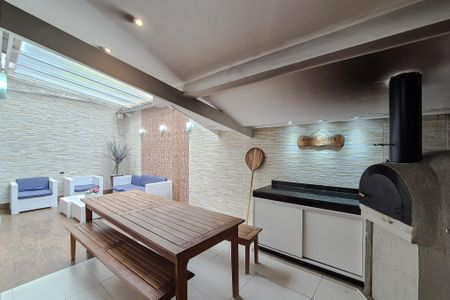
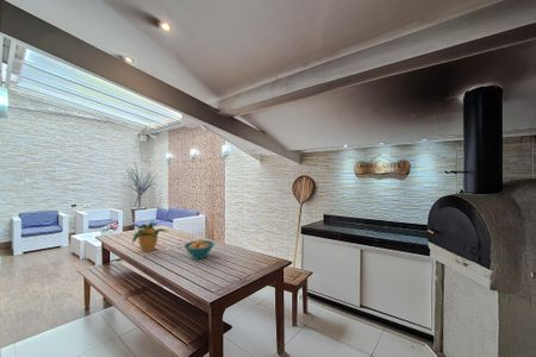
+ fruit bowl [182,238,216,259]
+ potted plant [131,220,169,252]
